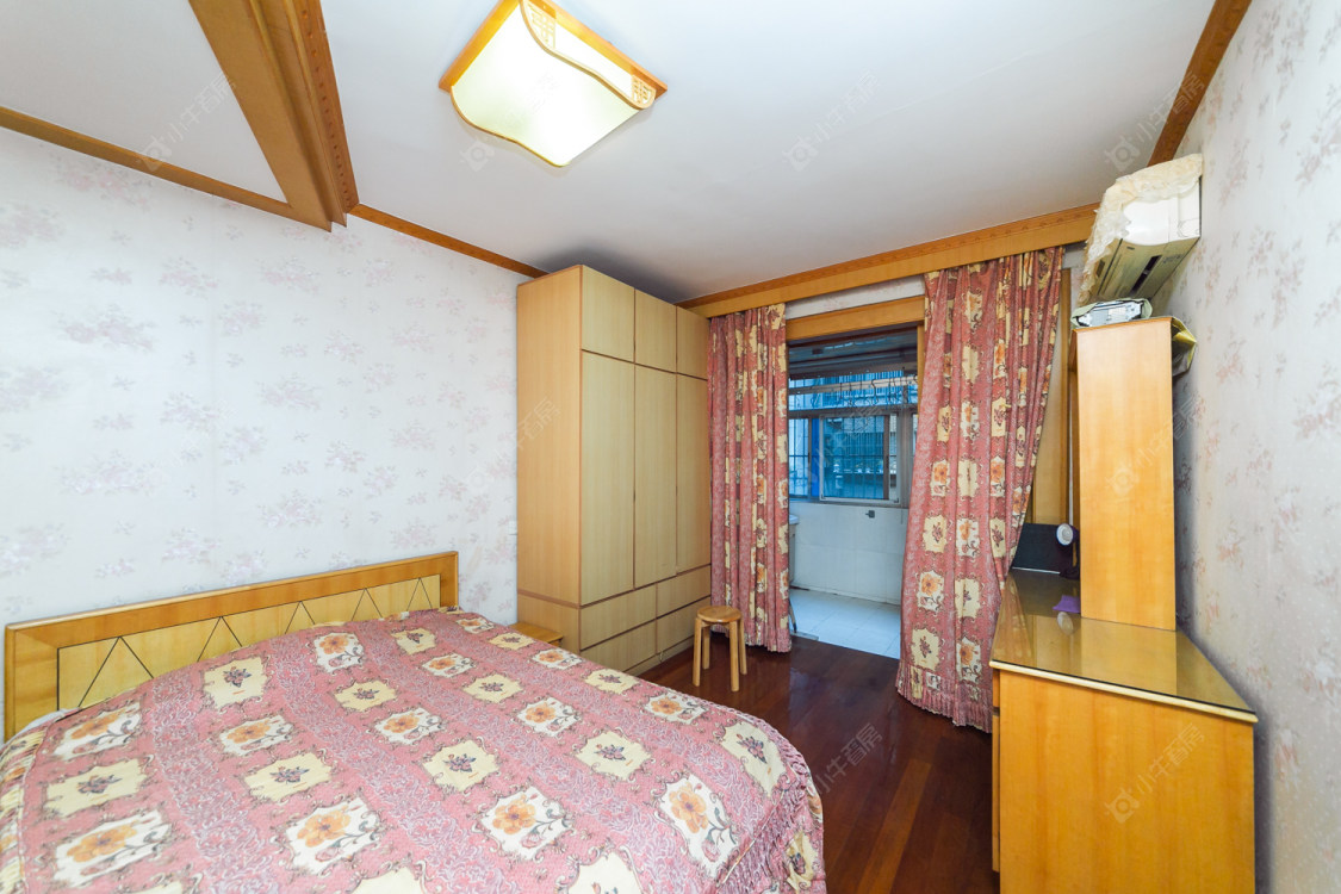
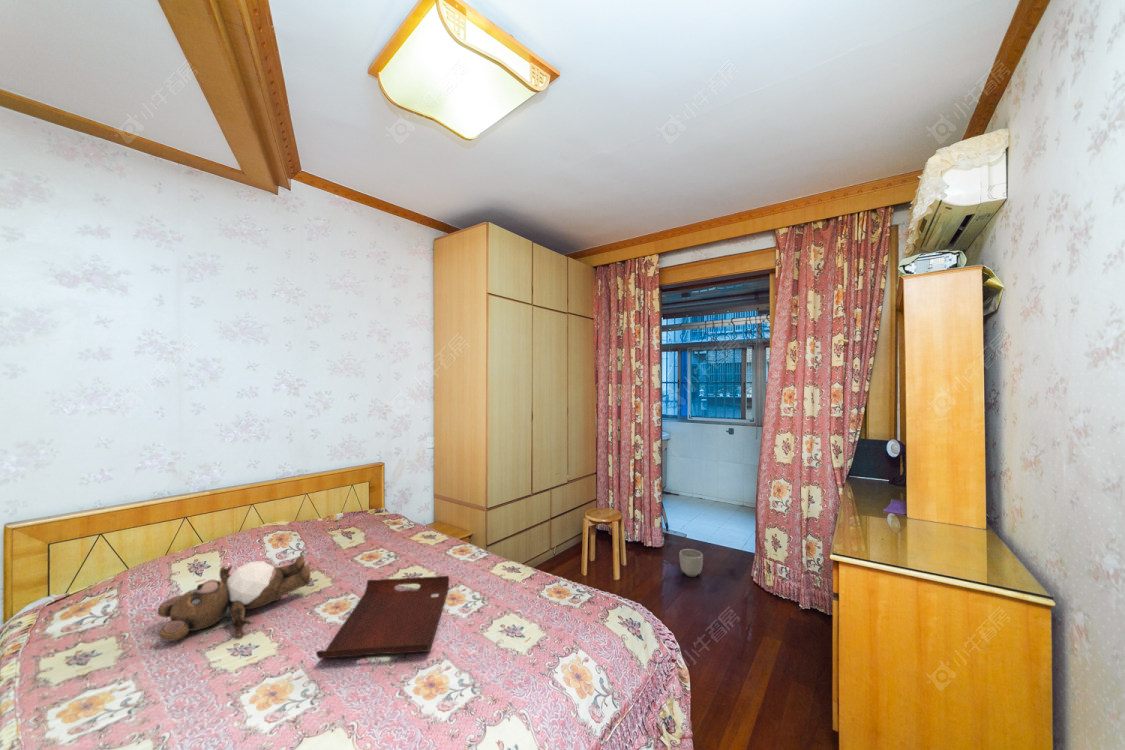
+ serving tray [315,575,450,660]
+ planter [678,548,704,578]
+ teddy bear [157,553,311,642]
